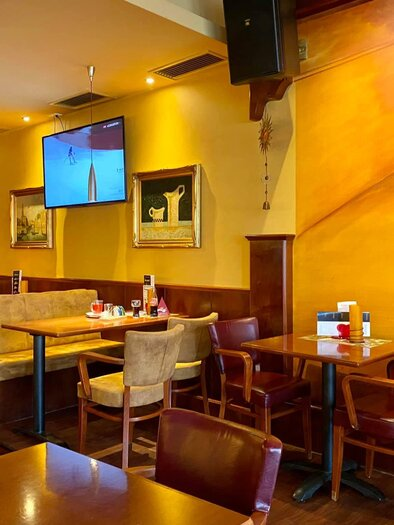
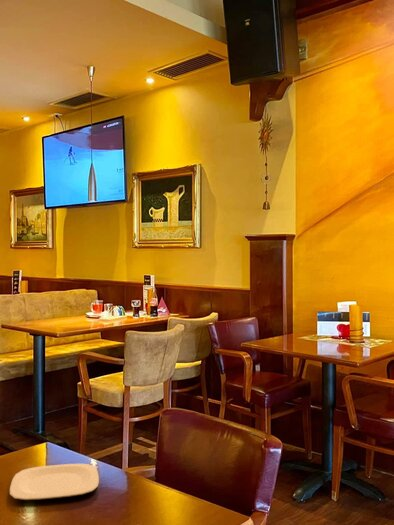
+ plate [9,463,100,501]
